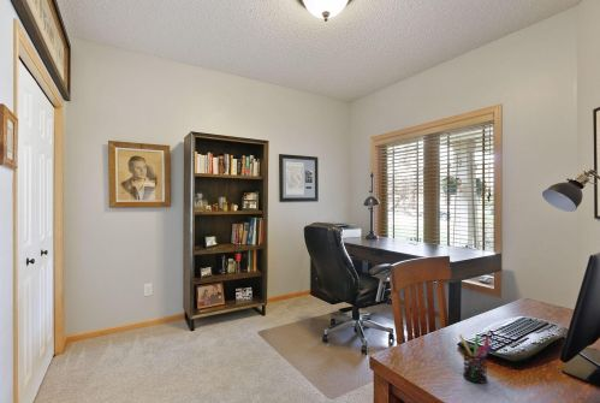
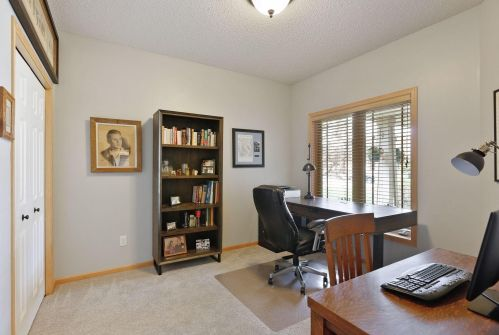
- pen holder [458,333,493,384]
